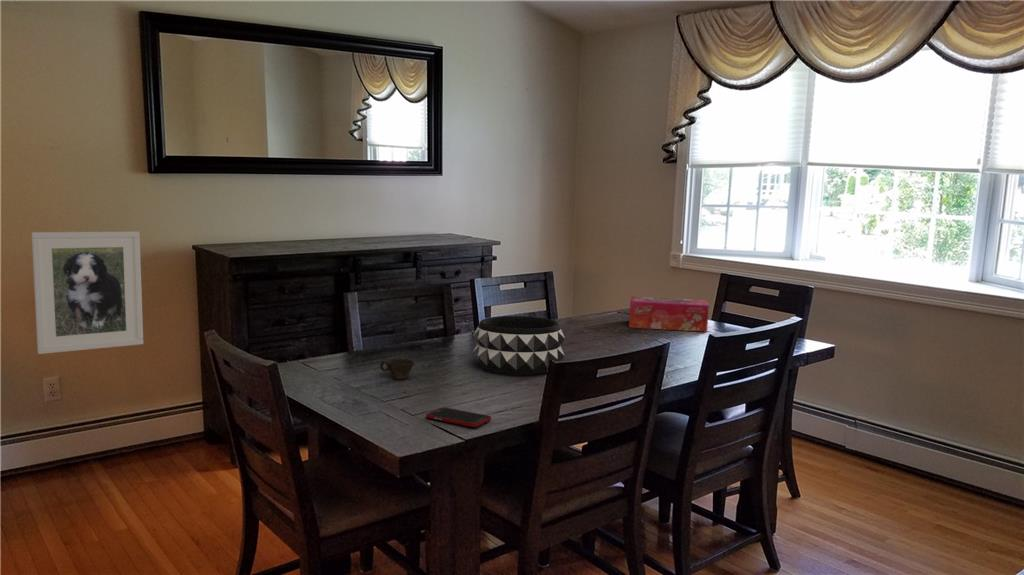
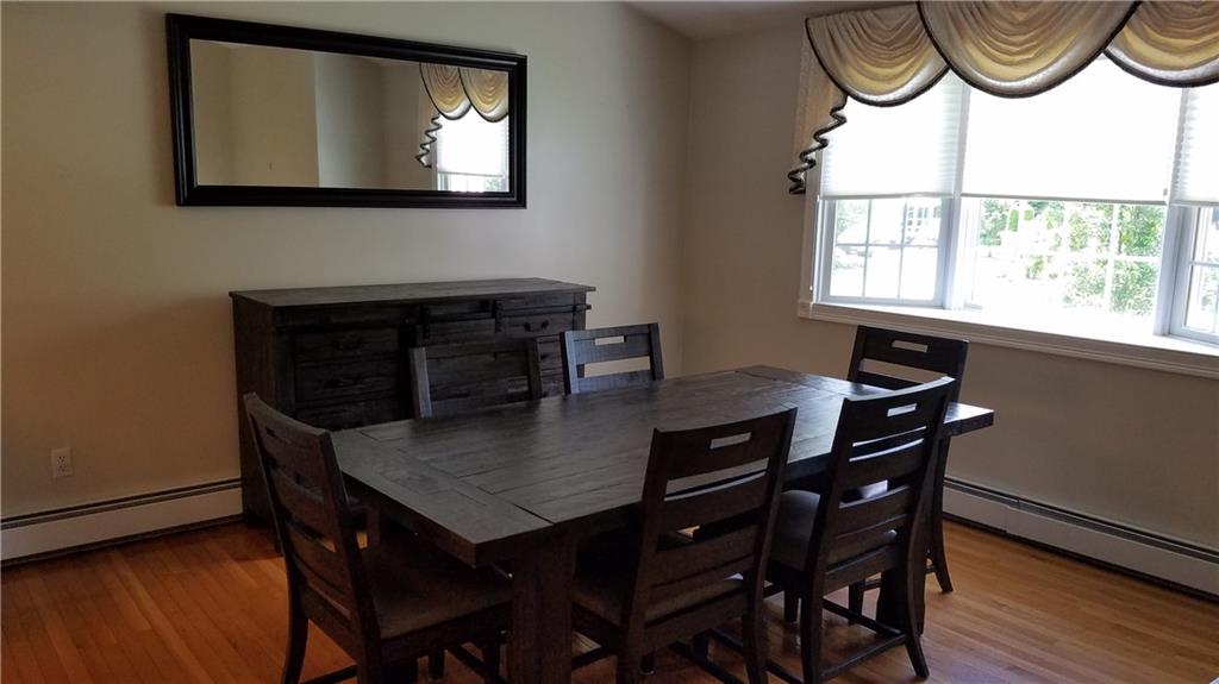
- decorative bowl [471,315,566,376]
- cup [379,358,416,380]
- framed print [30,230,144,355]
- tissue box [628,296,710,333]
- cell phone [425,406,492,428]
